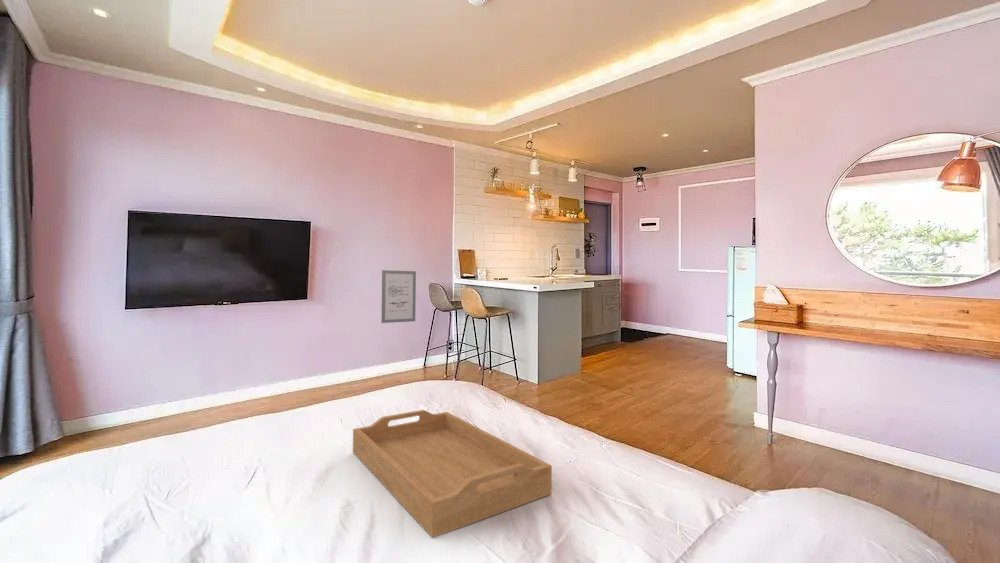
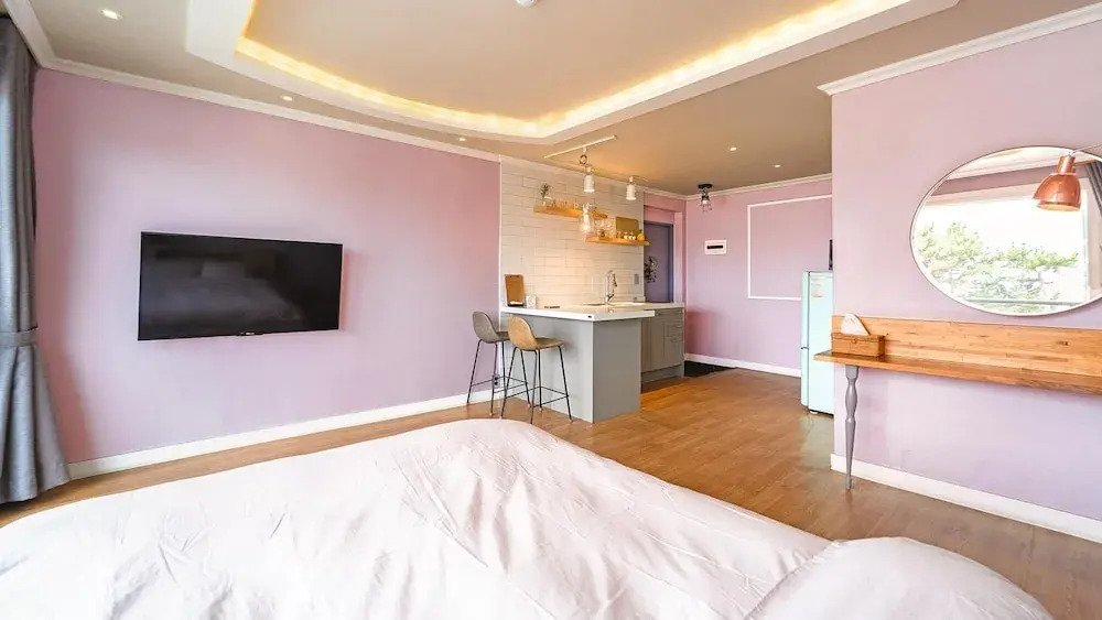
- serving tray [352,409,553,539]
- wall art [381,269,417,324]
